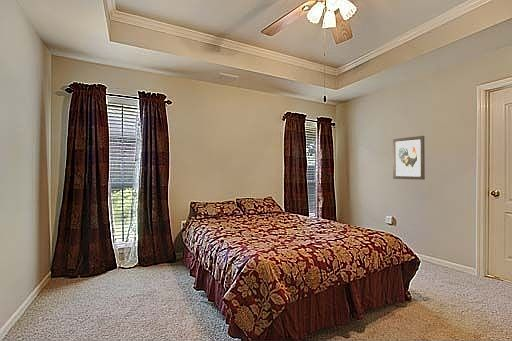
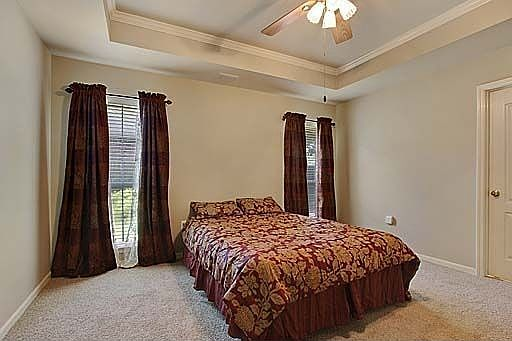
- wall art [392,135,426,181]
